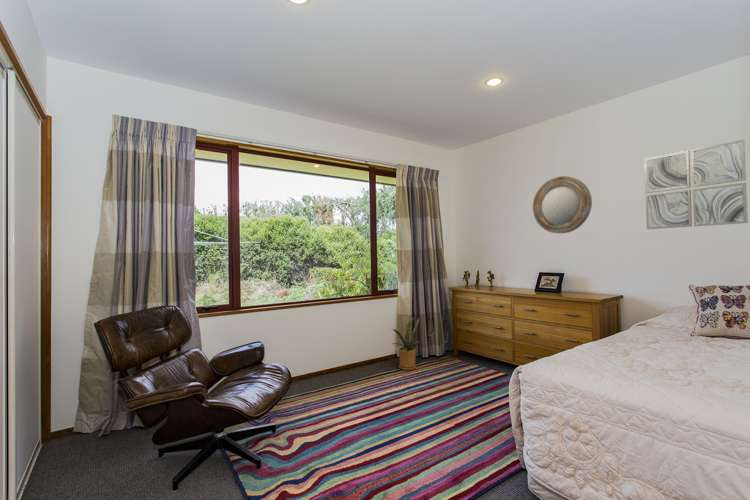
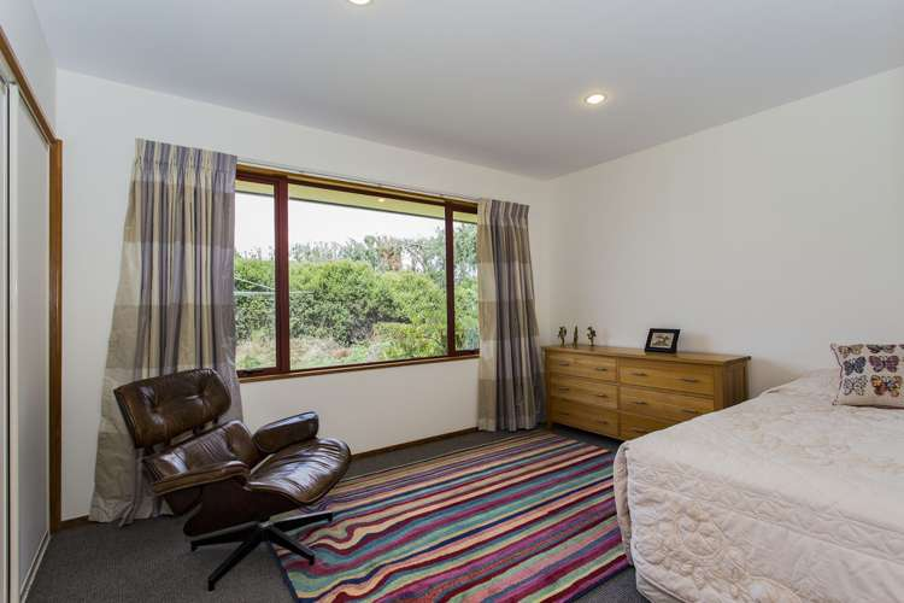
- wall art [643,139,749,230]
- house plant [389,316,421,371]
- home mirror [532,175,593,234]
